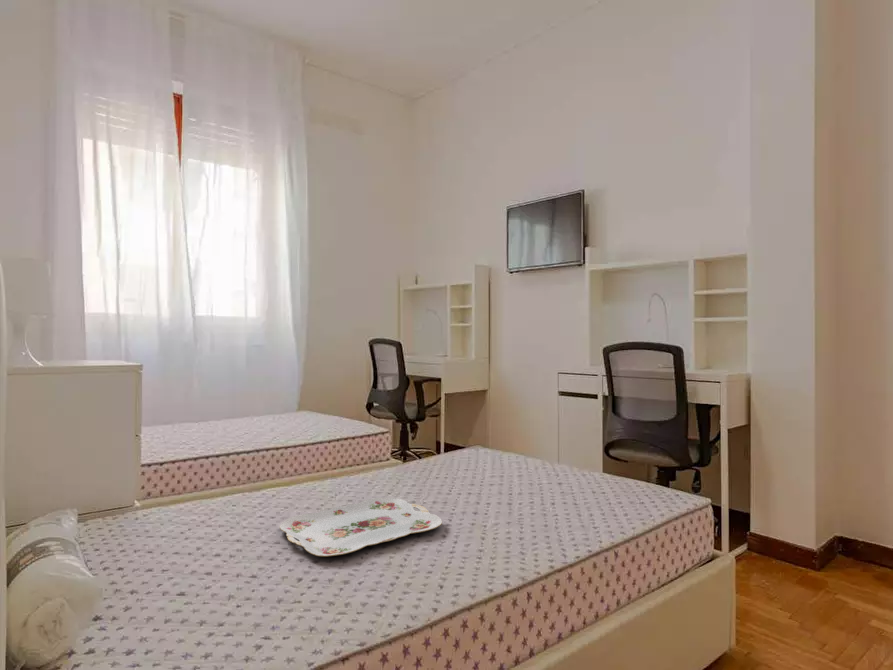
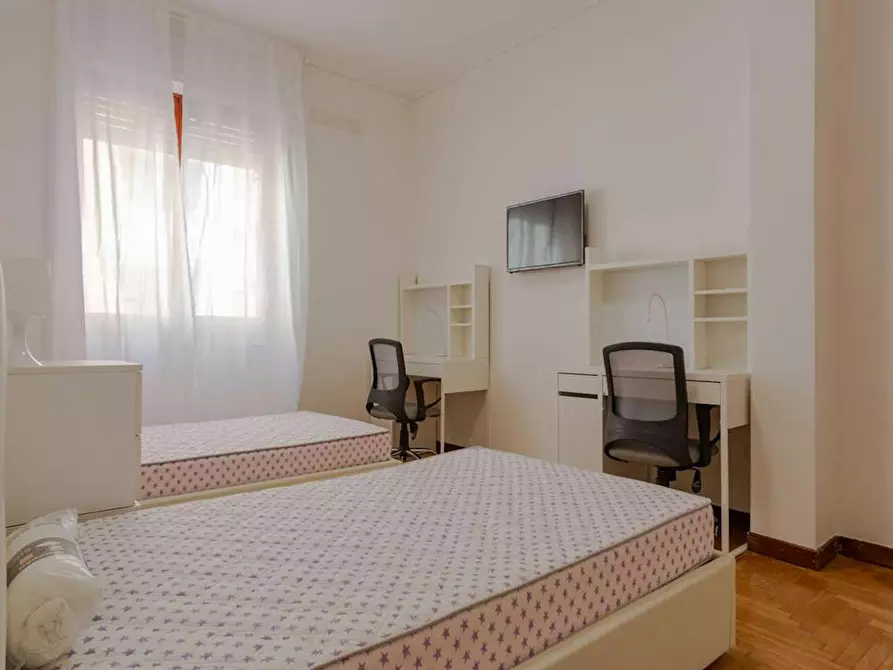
- serving tray [279,496,443,558]
